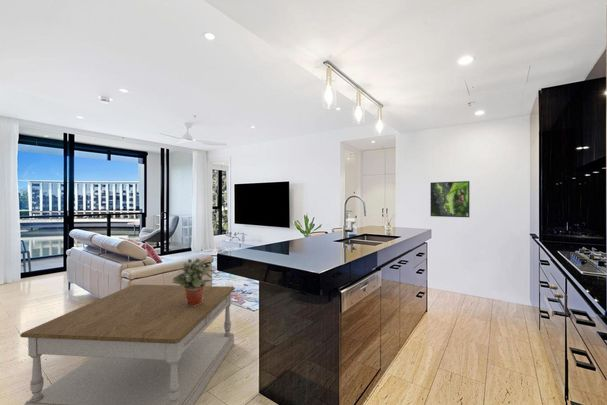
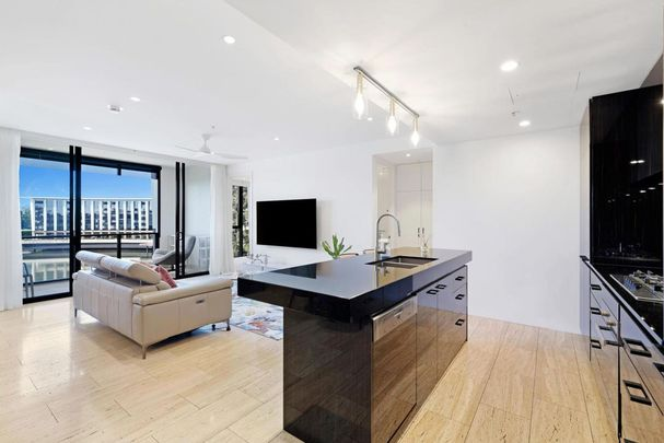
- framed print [429,180,471,218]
- coffee table [19,284,236,405]
- potted plant [172,258,219,306]
